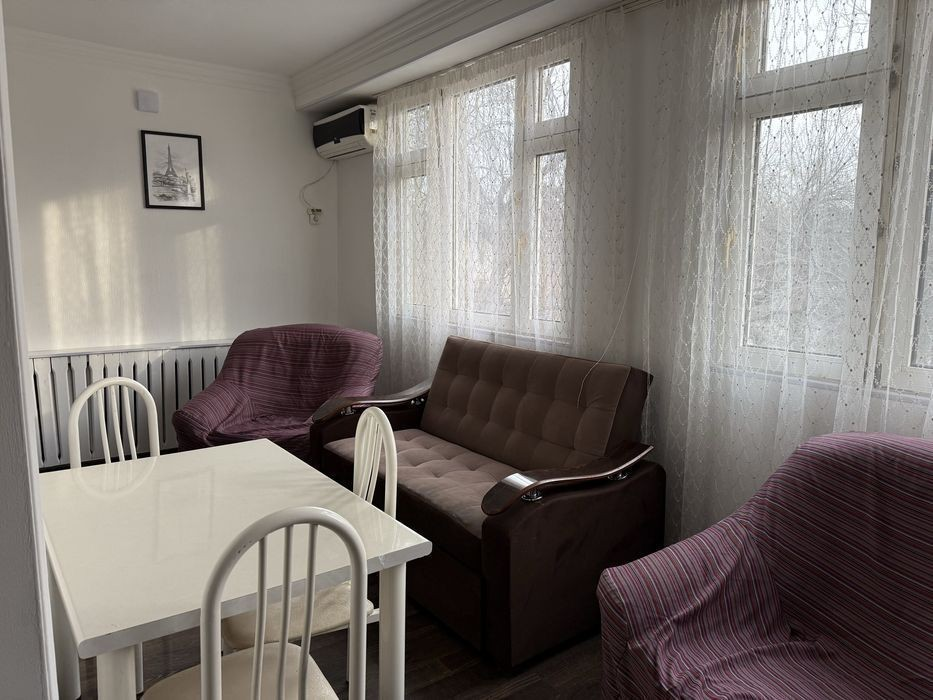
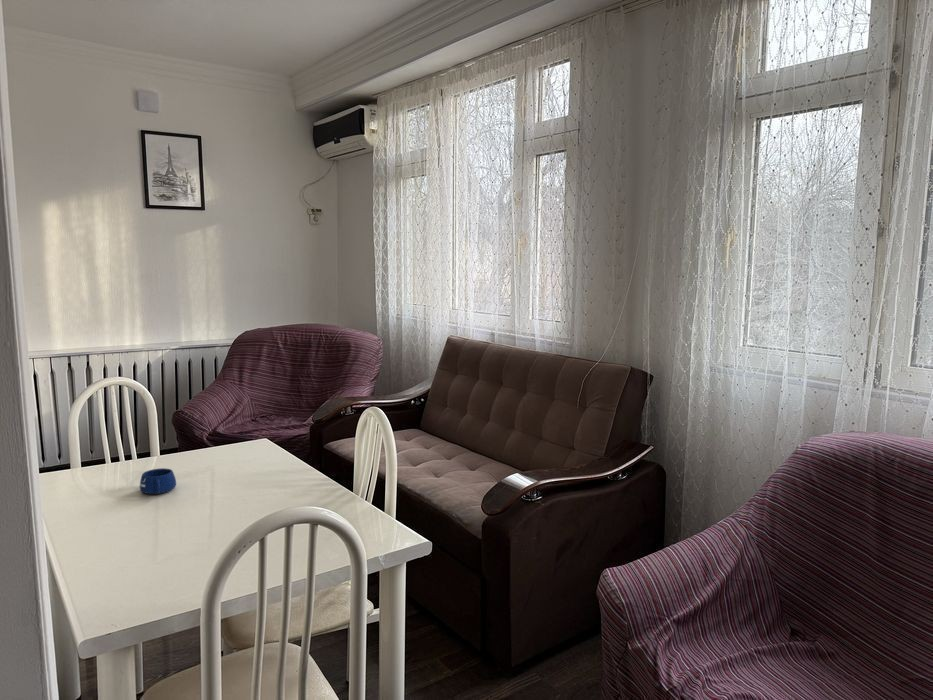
+ mug [139,467,177,495]
